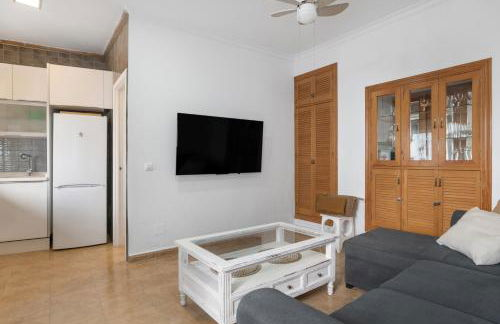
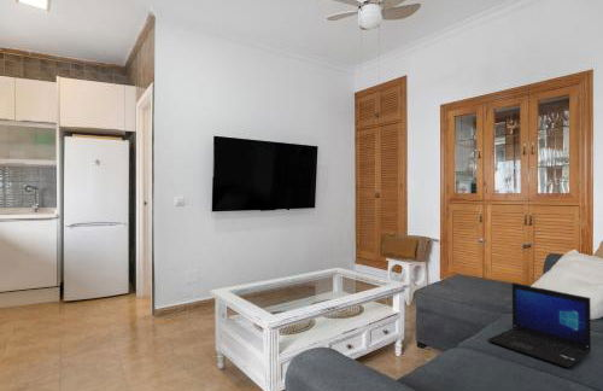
+ laptop [486,282,592,369]
